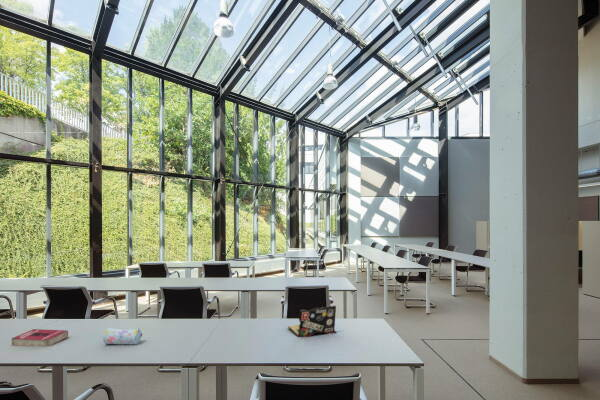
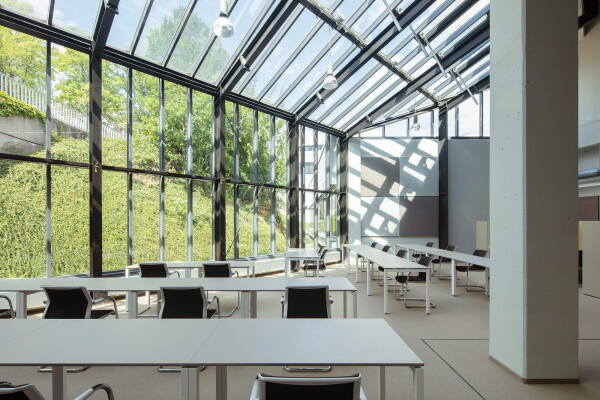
- laptop [287,305,337,338]
- book [10,328,69,347]
- pencil case [102,327,143,345]
